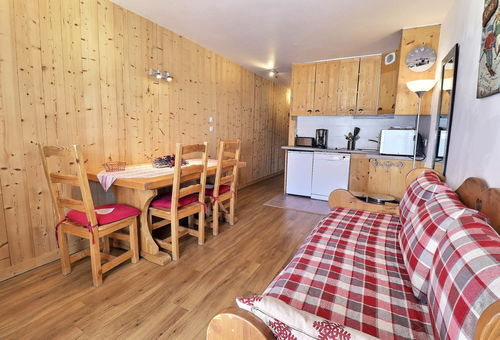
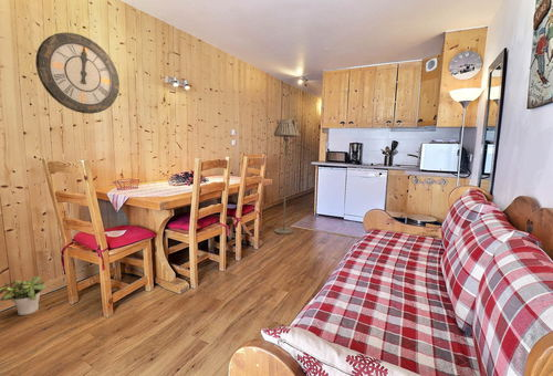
+ floor lamp [273,118,301,236]
+ potted plant [0,275,46,316]
+ wall clock [34,31,121,115]
